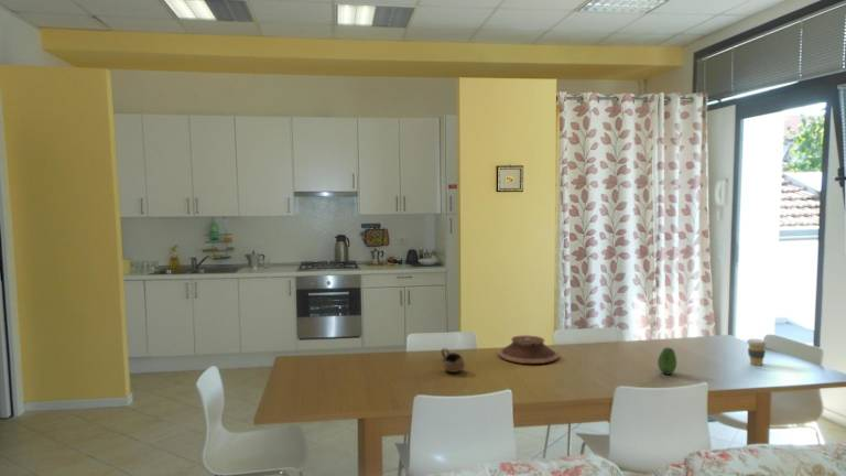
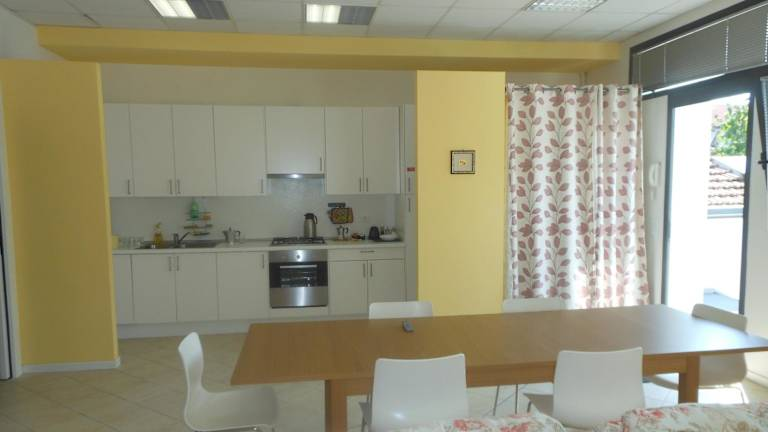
- fruit [657,346,677,376]
- cup [441,347,466,374]
- coffee cup [746,338,768,367]
- plate [497,335,560,365]
